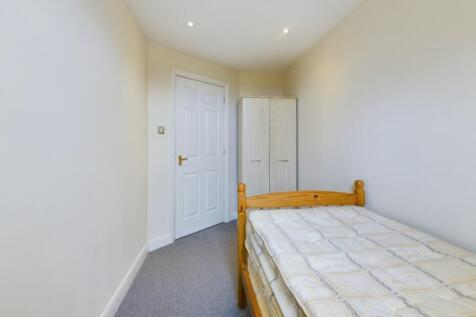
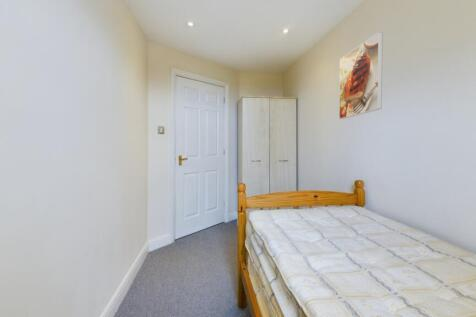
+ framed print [338,31,384,120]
